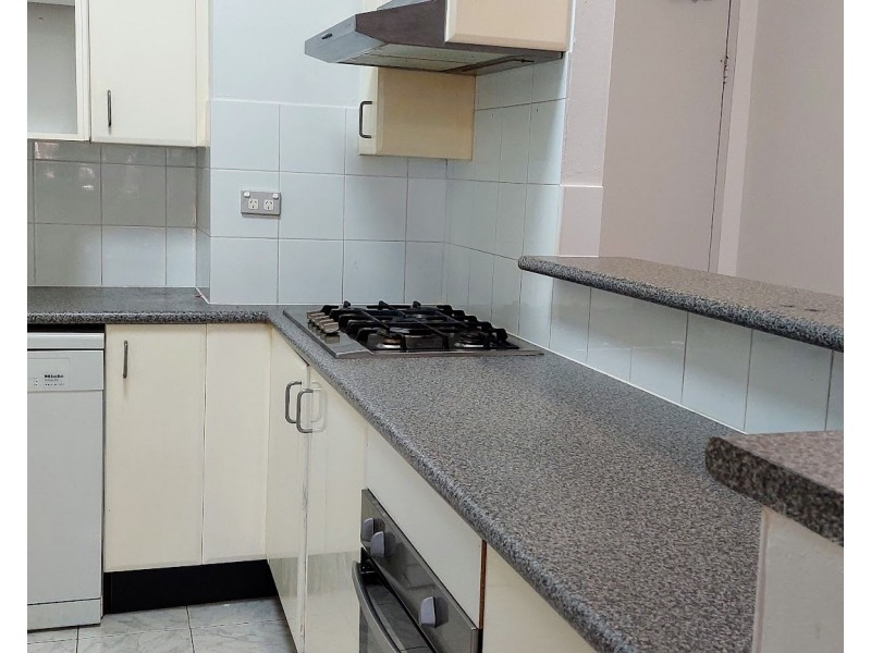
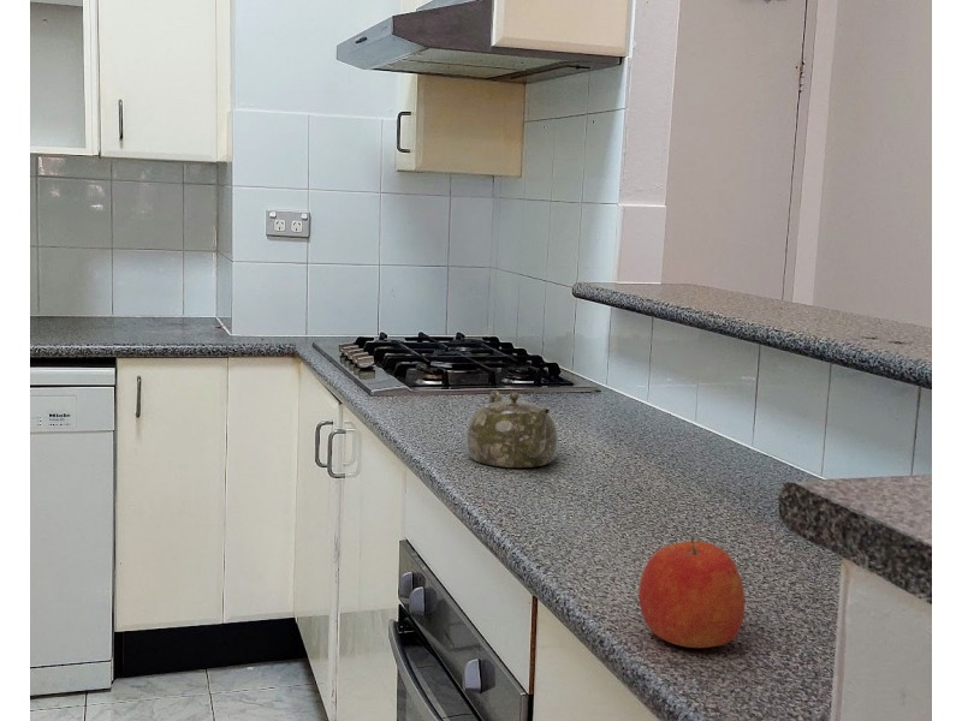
+ apple [637,534,746,649]
+ teapot [465,389,559,469]
